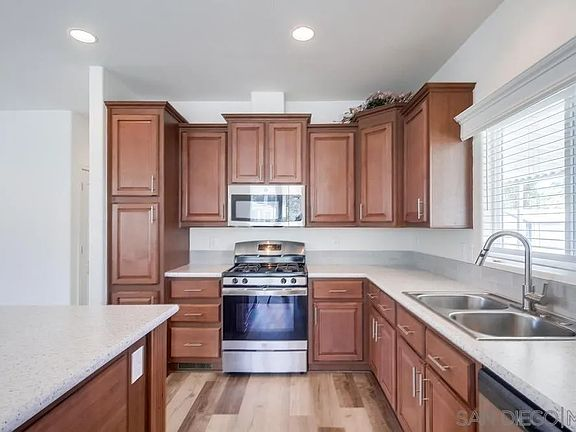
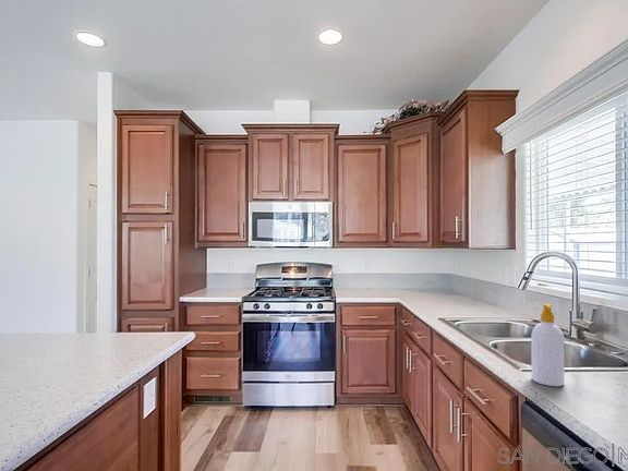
+ soap bottle [530,303,566,387]
